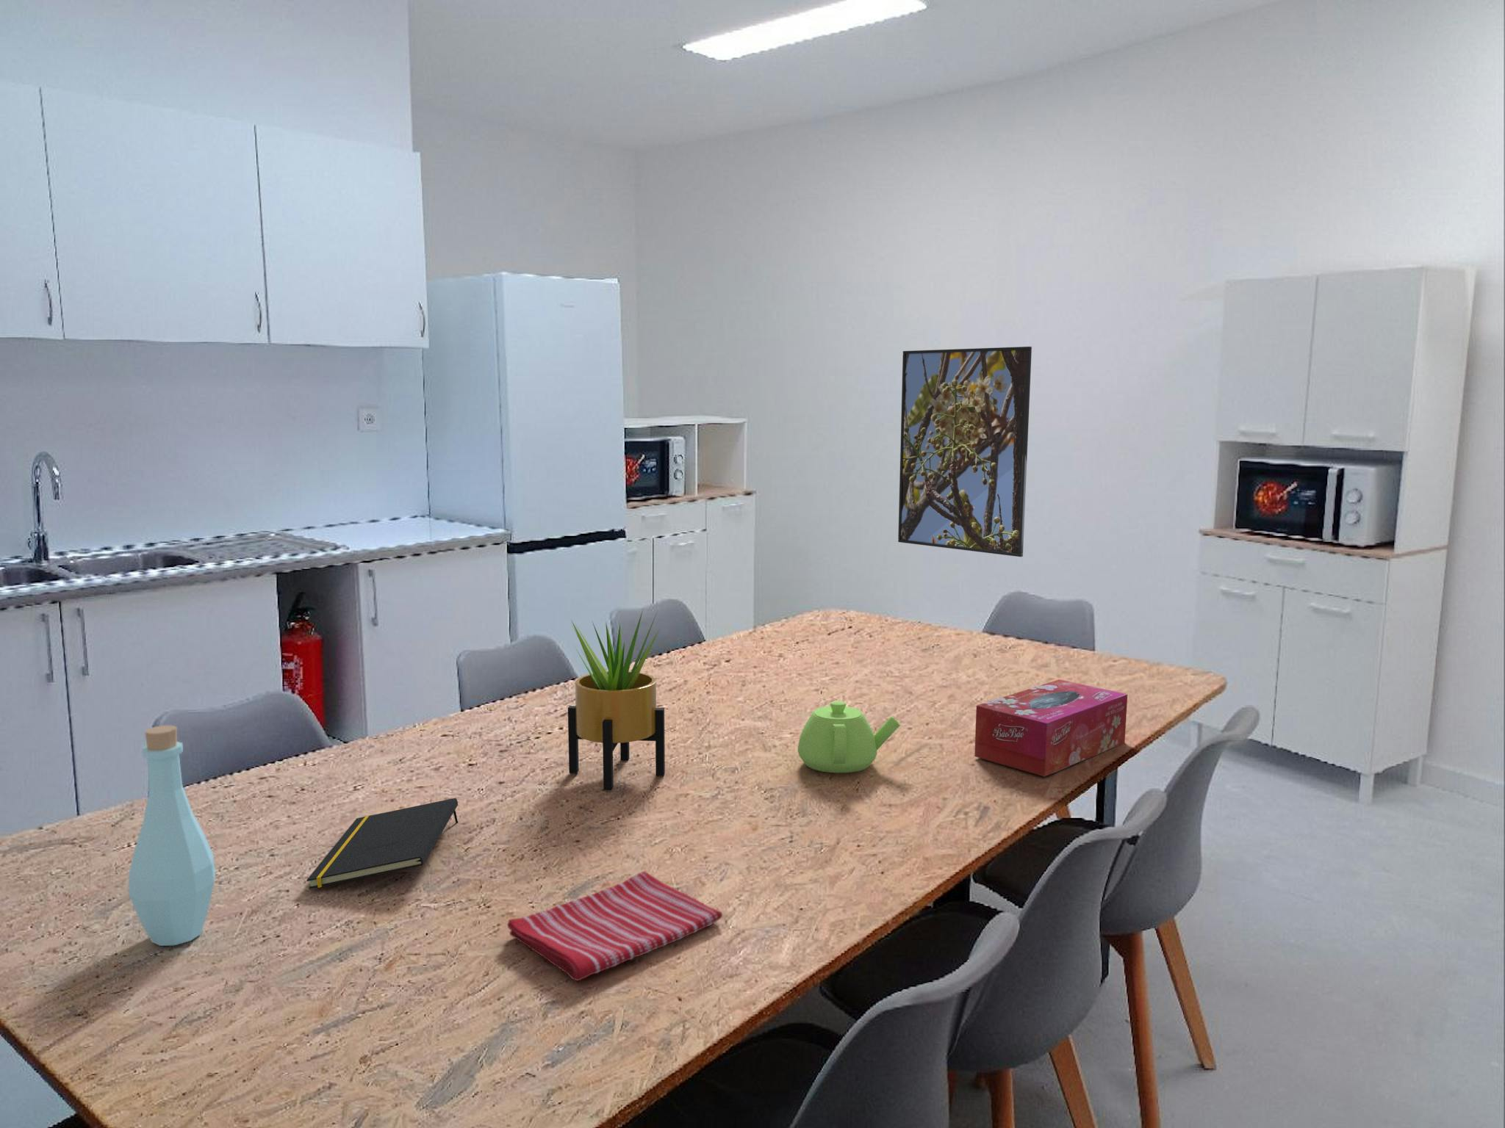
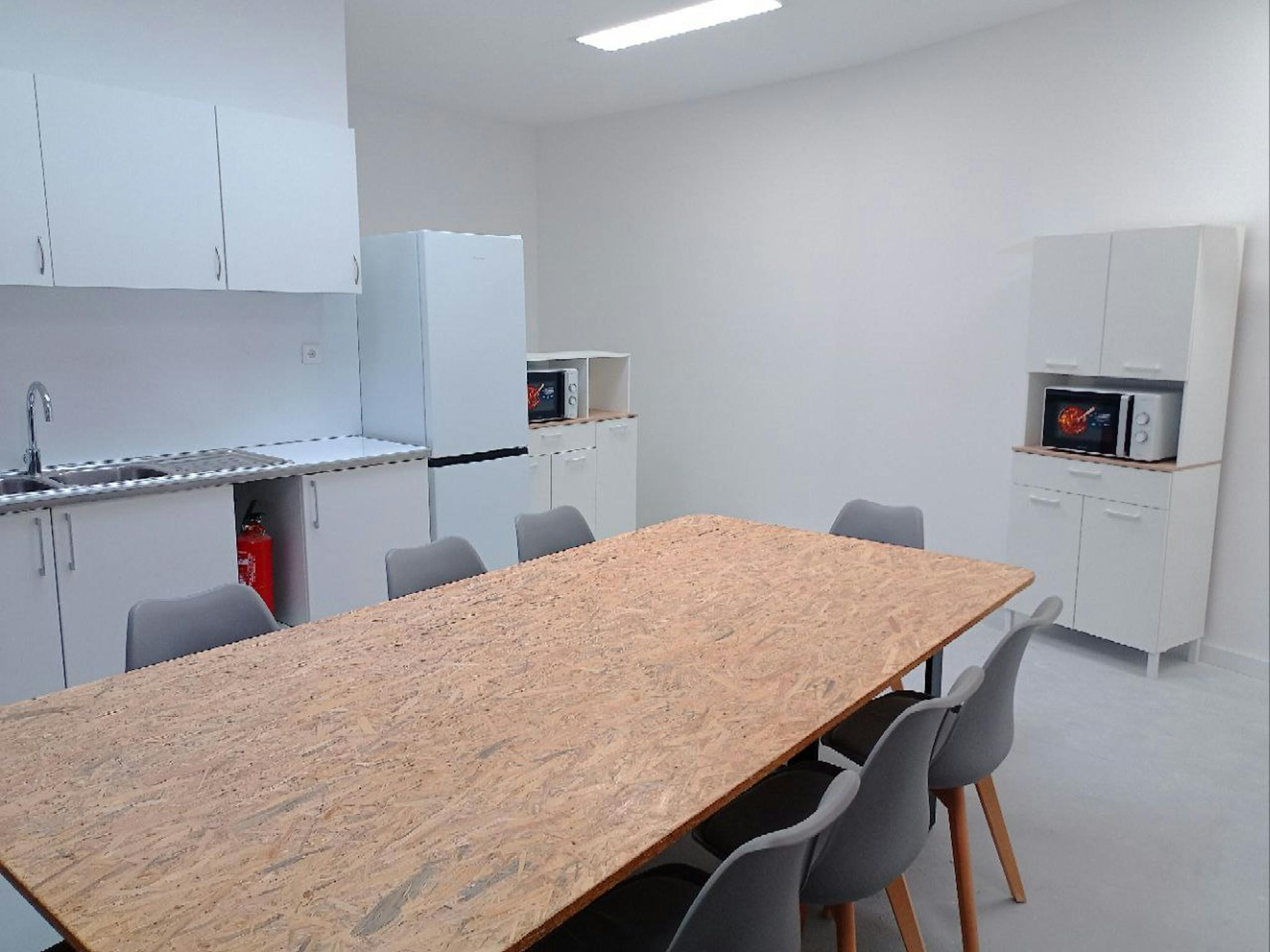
- teapot [798,700,901,774]
- potted plant [568,609,666,791]
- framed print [897,346,1032,557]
- tissue box [974,679,1128,777]
- bottle [128,725,217,947]
- notepad [307,797,459,890]
- dish towel [506,870,723,981]
